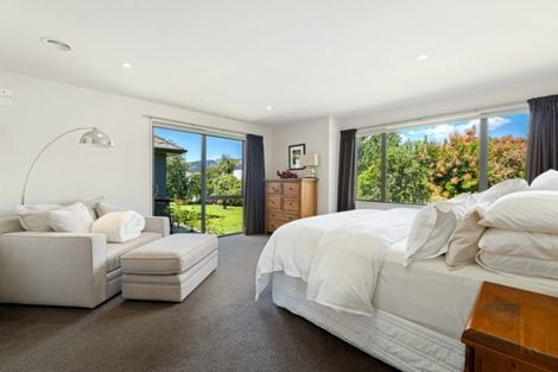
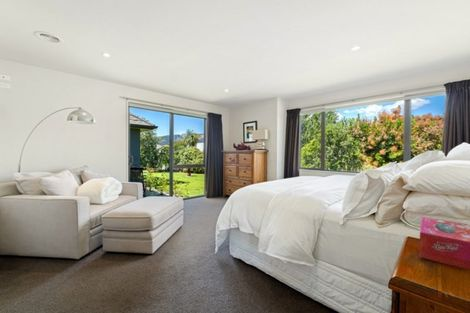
+ tissue box [418,216,470,270]
